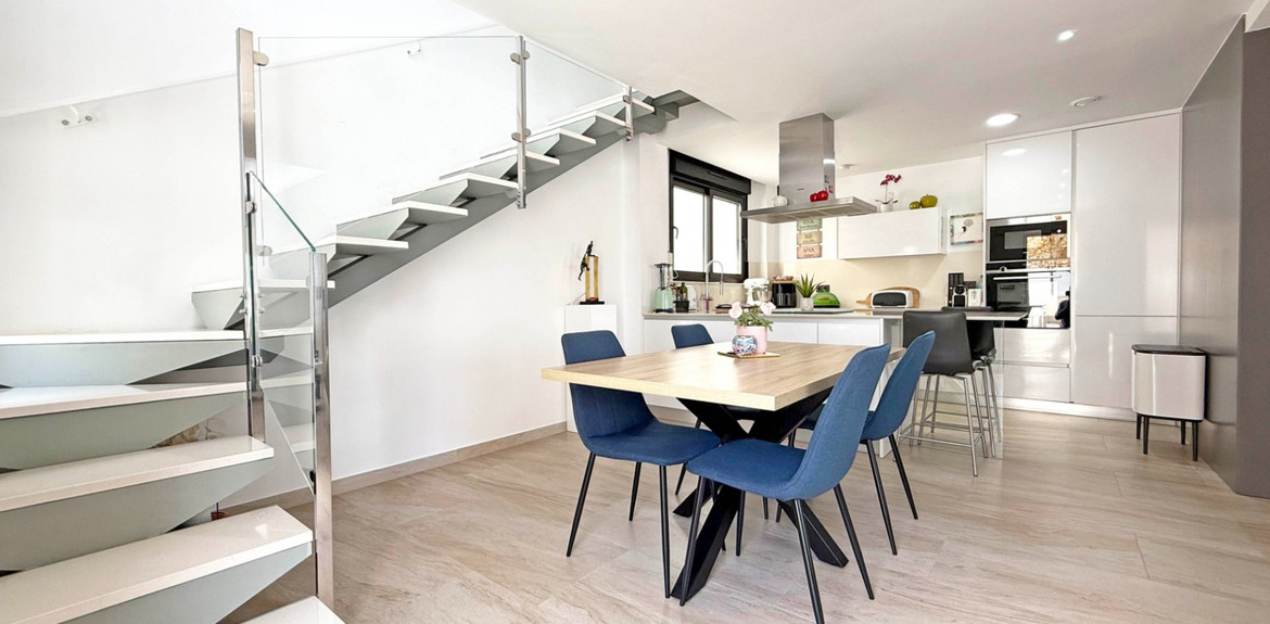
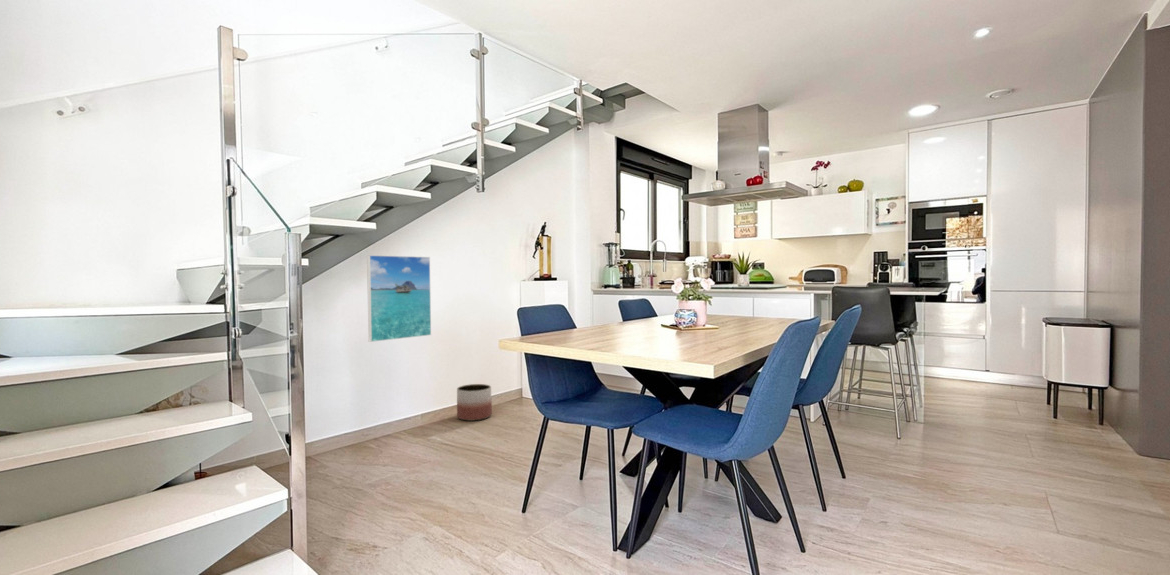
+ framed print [366,254,432,343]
+ planter [456,383,493,422]
